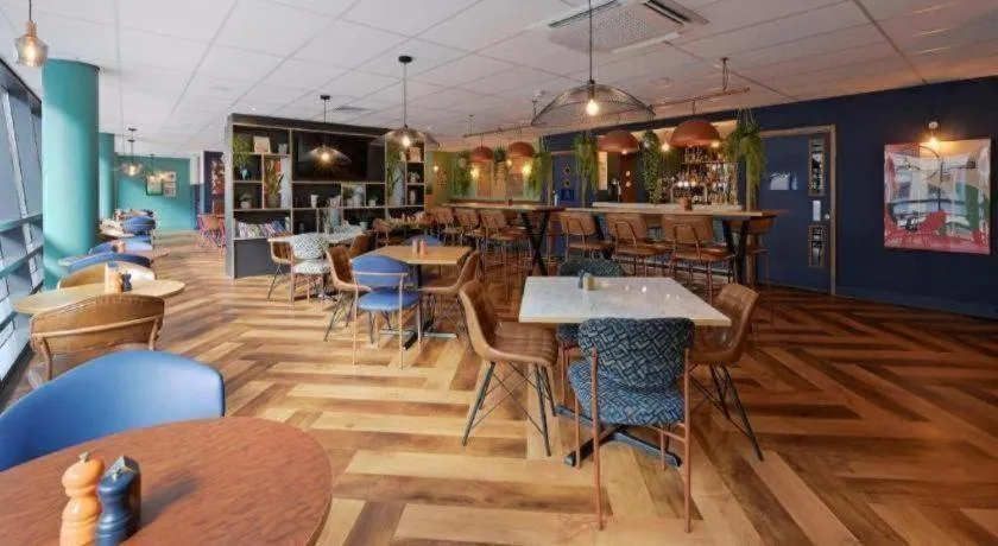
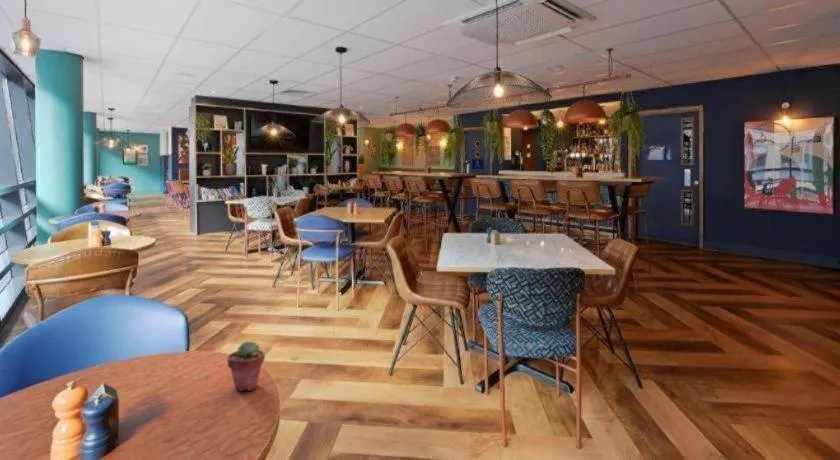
+ potted succulent [226,340,266,392]
